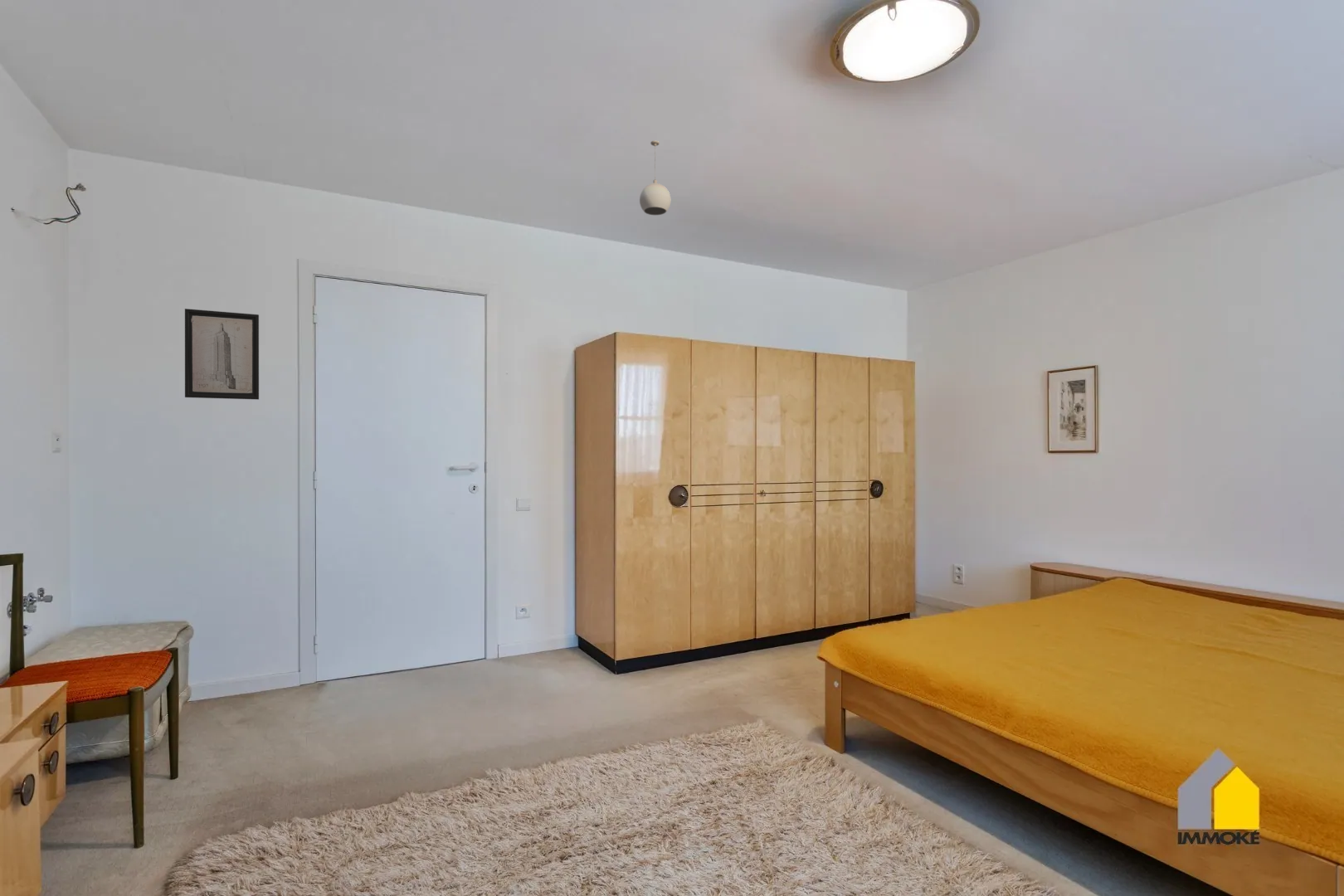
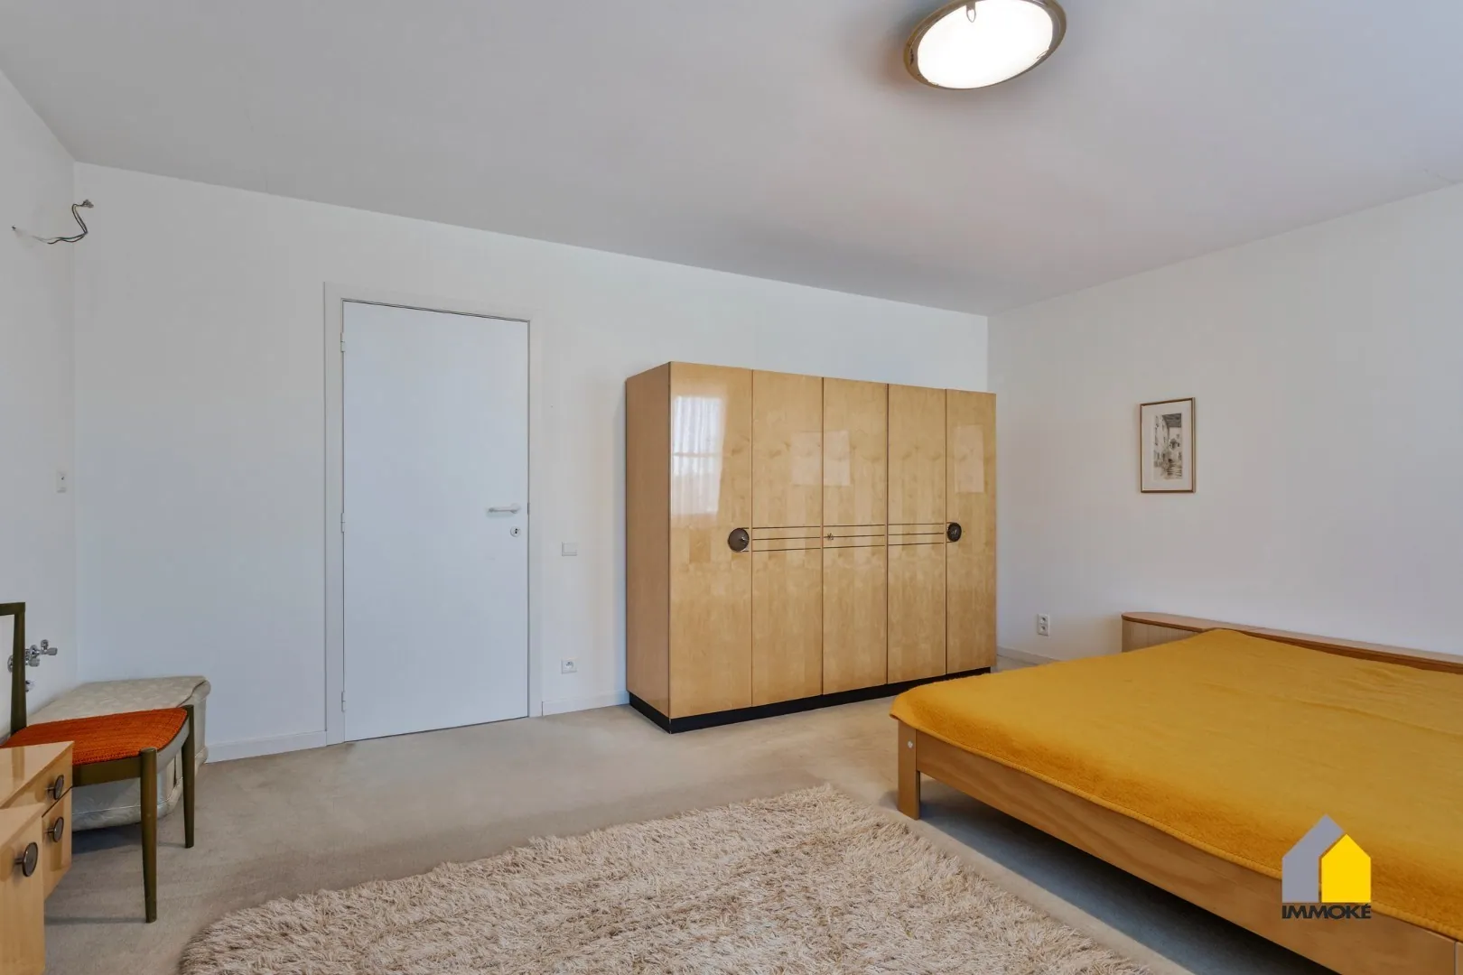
- wall art [184,308,260,401]
- pendant light [639,140,671,216]
